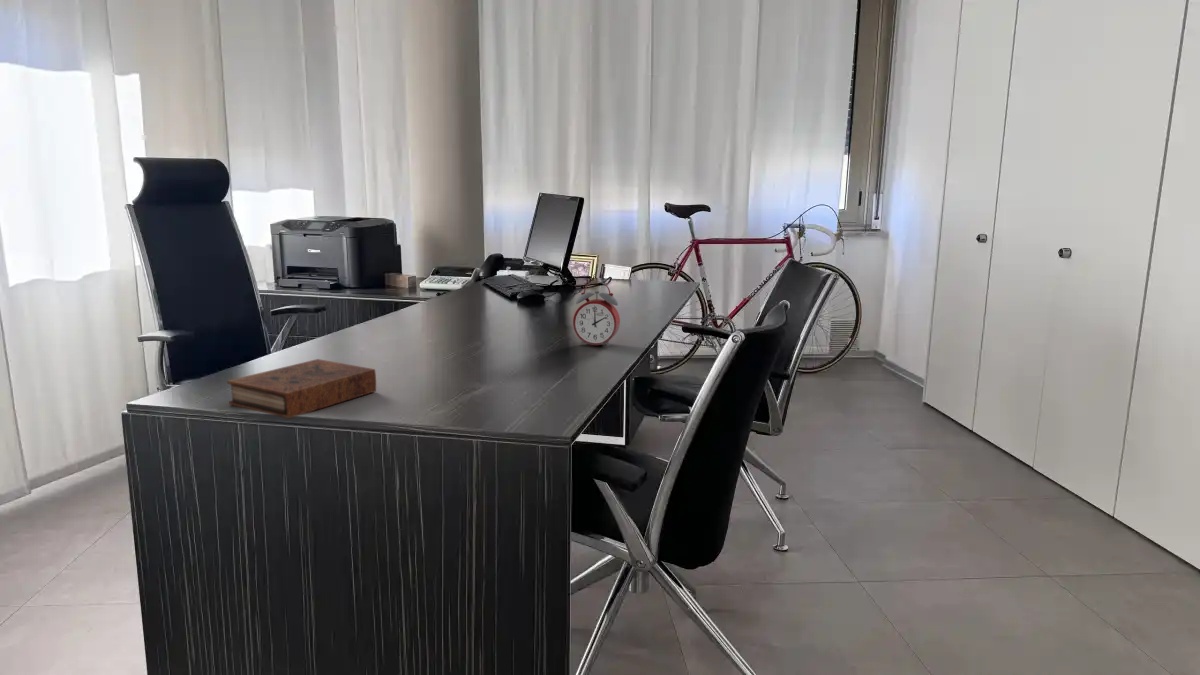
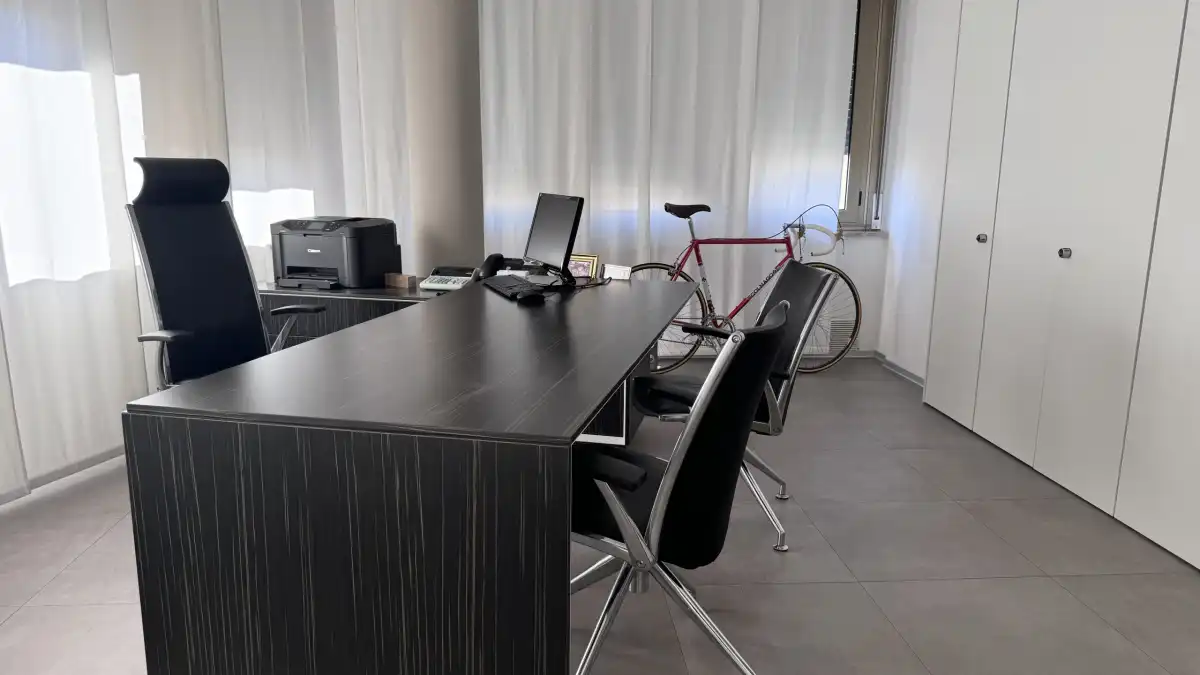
- book [226,358,377,419]
- alarm clock [572,280,621,347]
